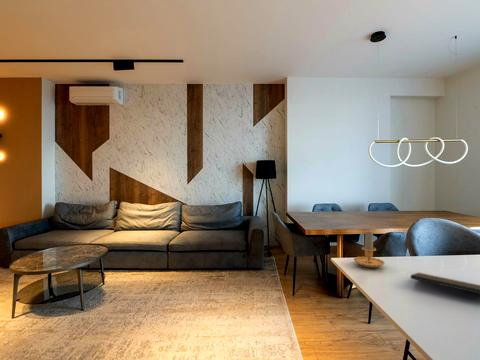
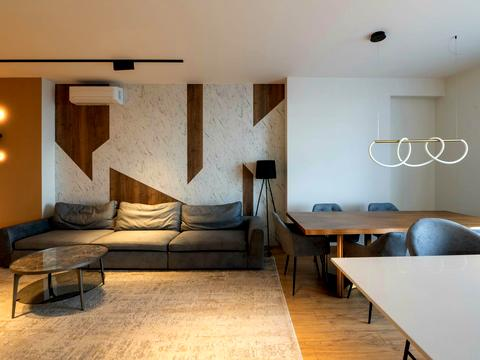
- candle [353,230,385,269]
- notepad [410,272,480,295]
